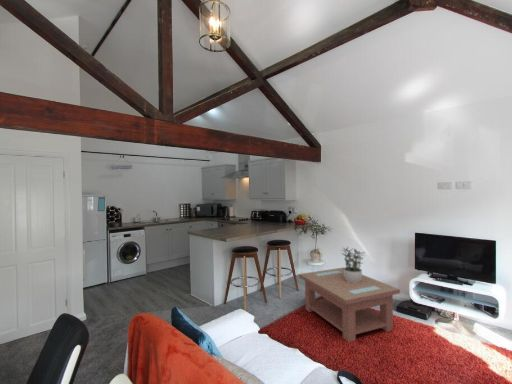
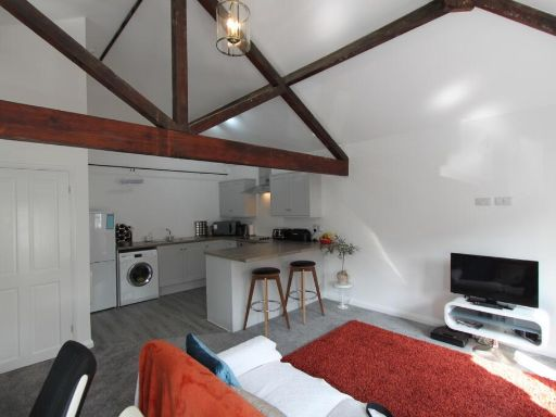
- potted plant [340,246,365,283]
- coffee table [298,266,401,343]
